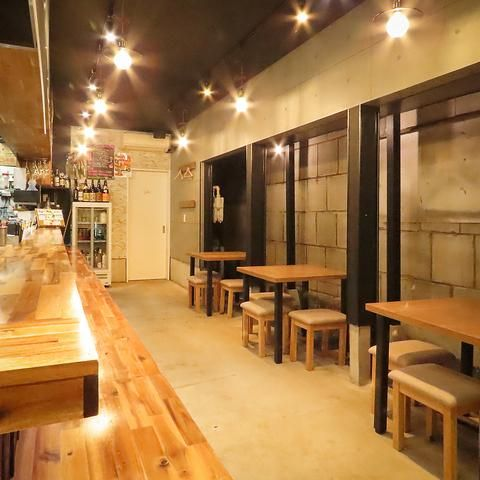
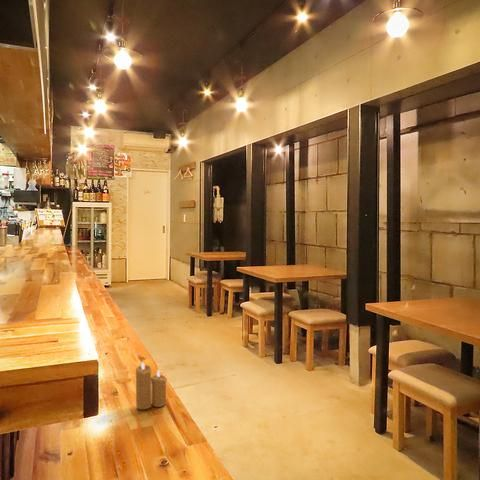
+ candle [135,361,168,410]
